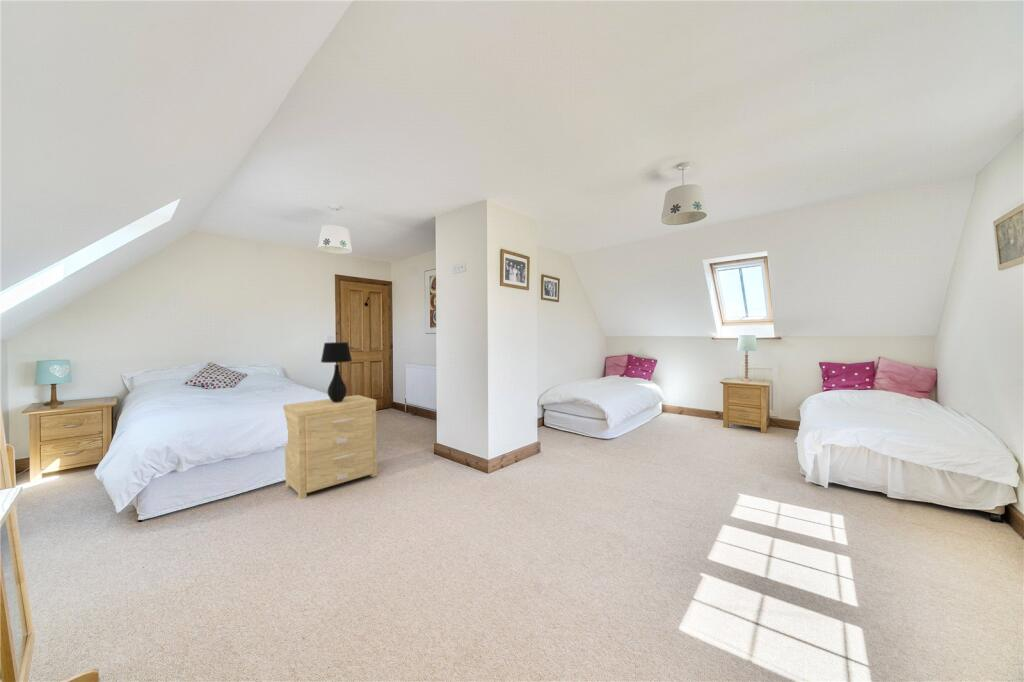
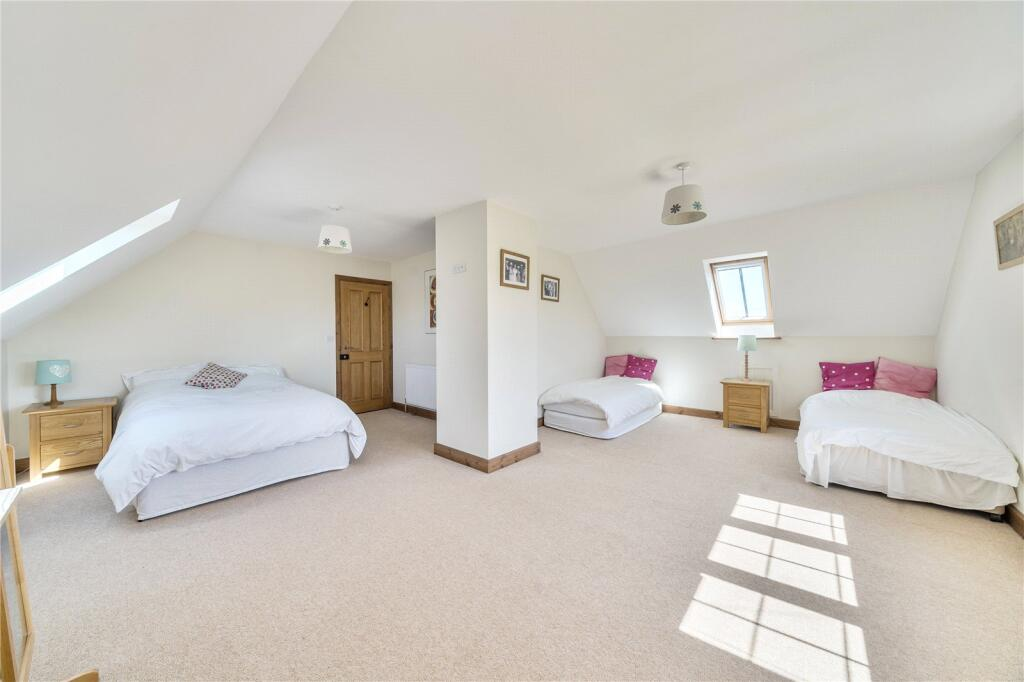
- side table [282,394,378,500]
- table lamp [320,341,353,403]
